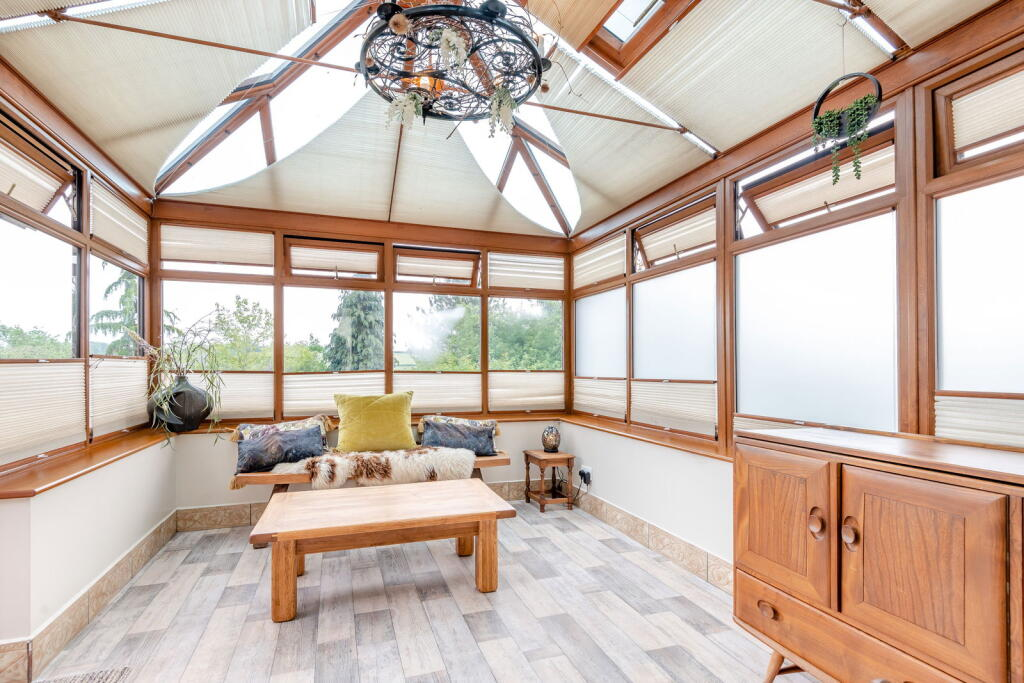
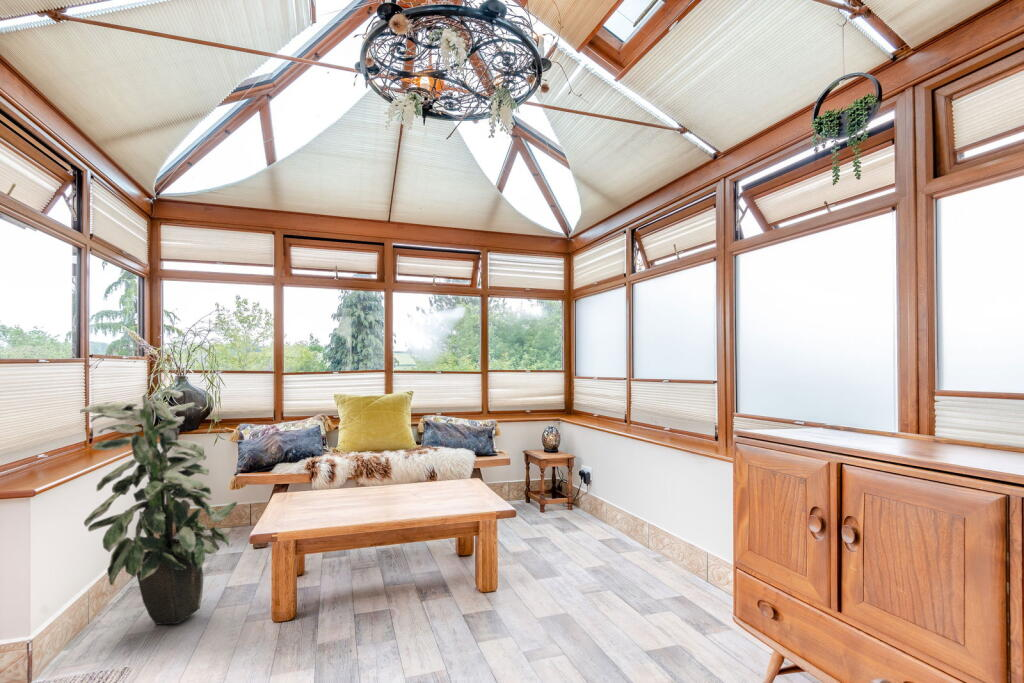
+ indoor plant [79,389,238,626]
